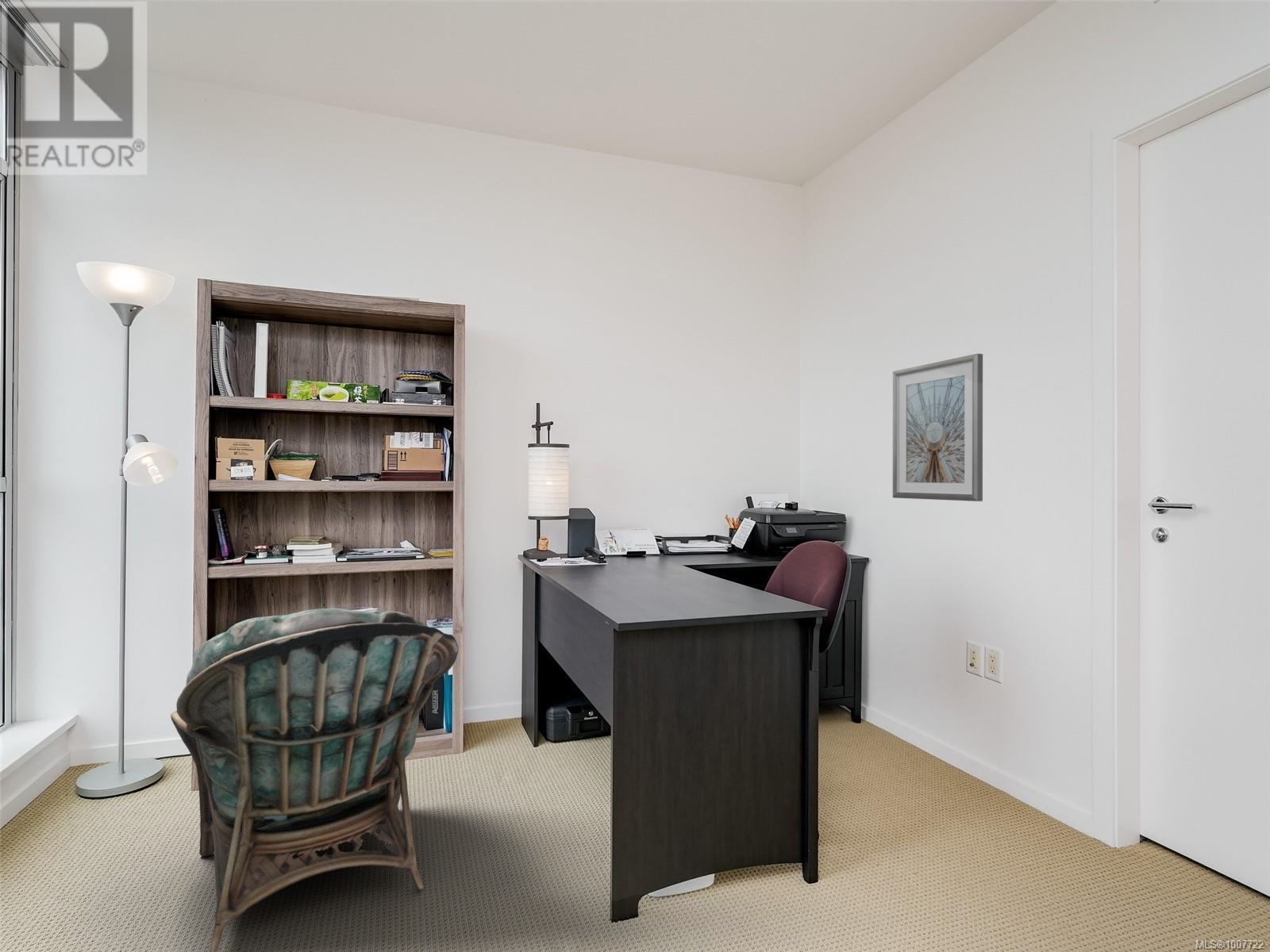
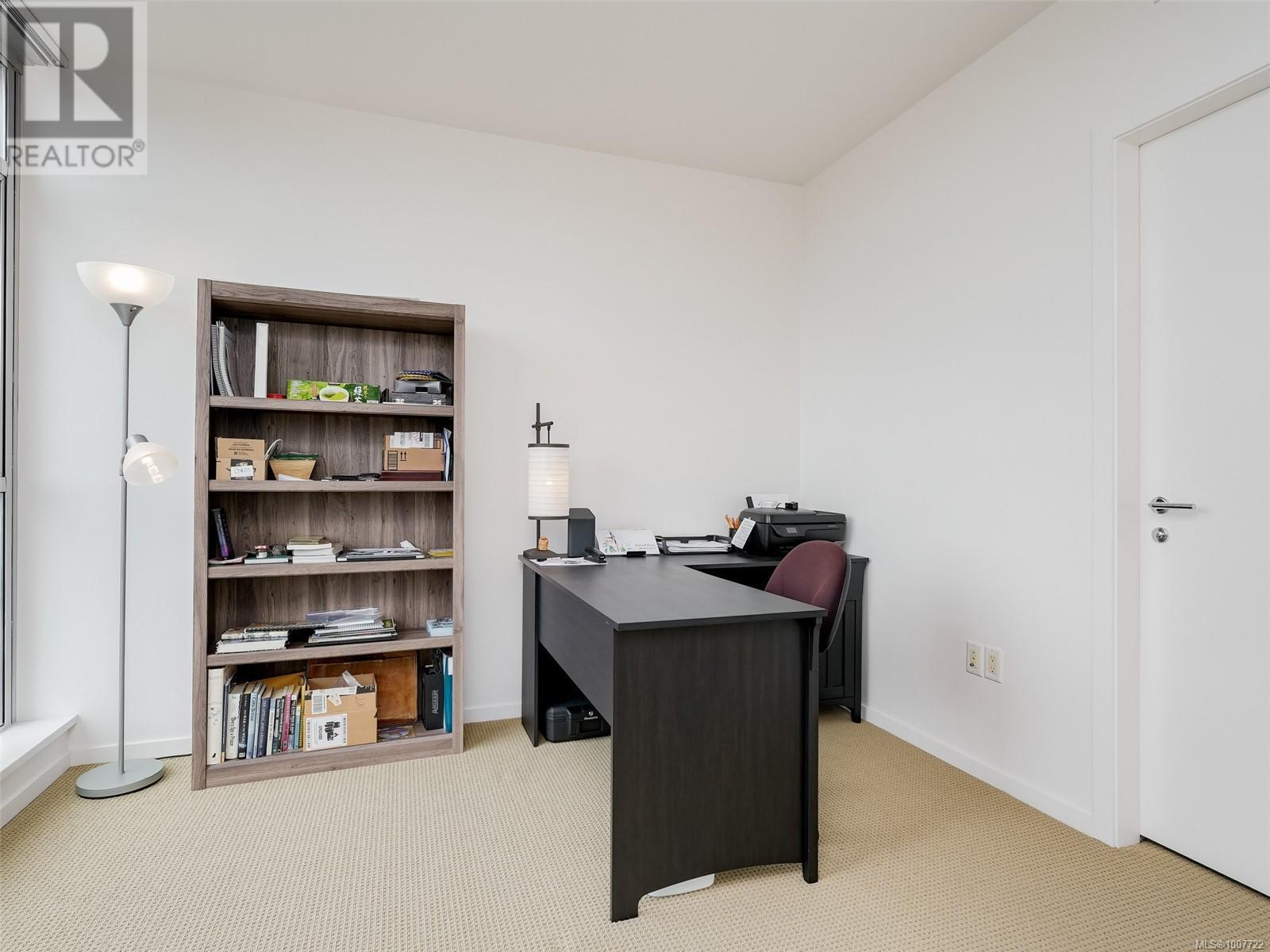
- armchair [170,608,460,952]
- picture frame [892,353,983,502]
